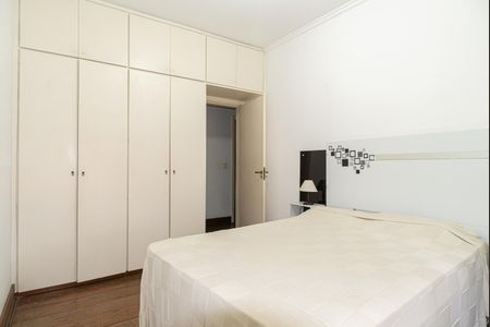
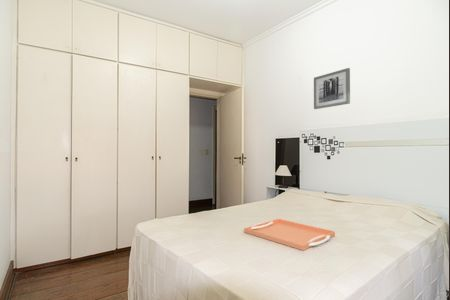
+ wall art [313,67,351,110]
+ serving tray [243,218,336,251]
